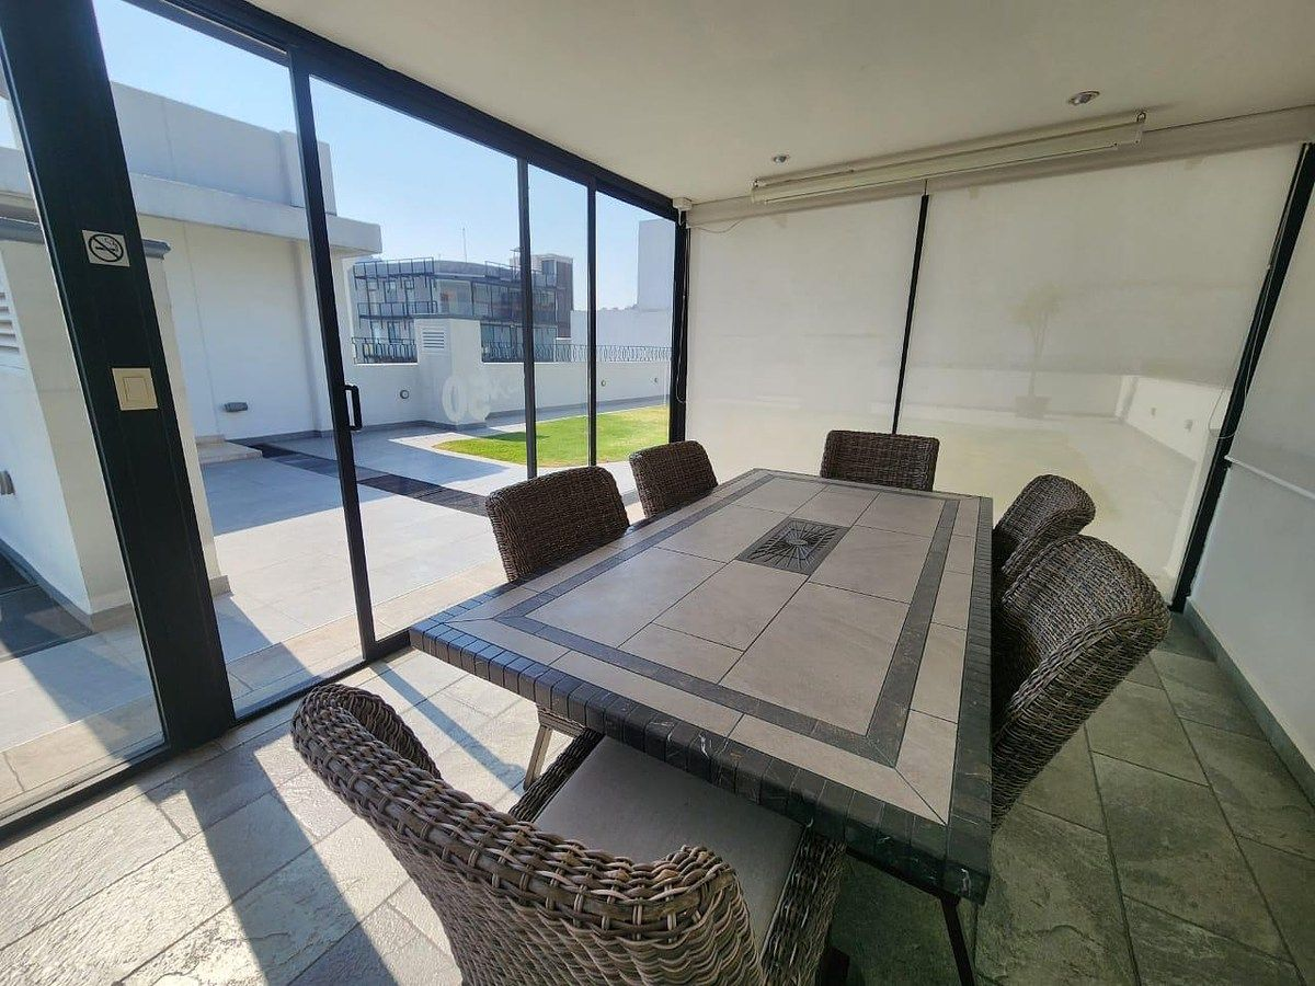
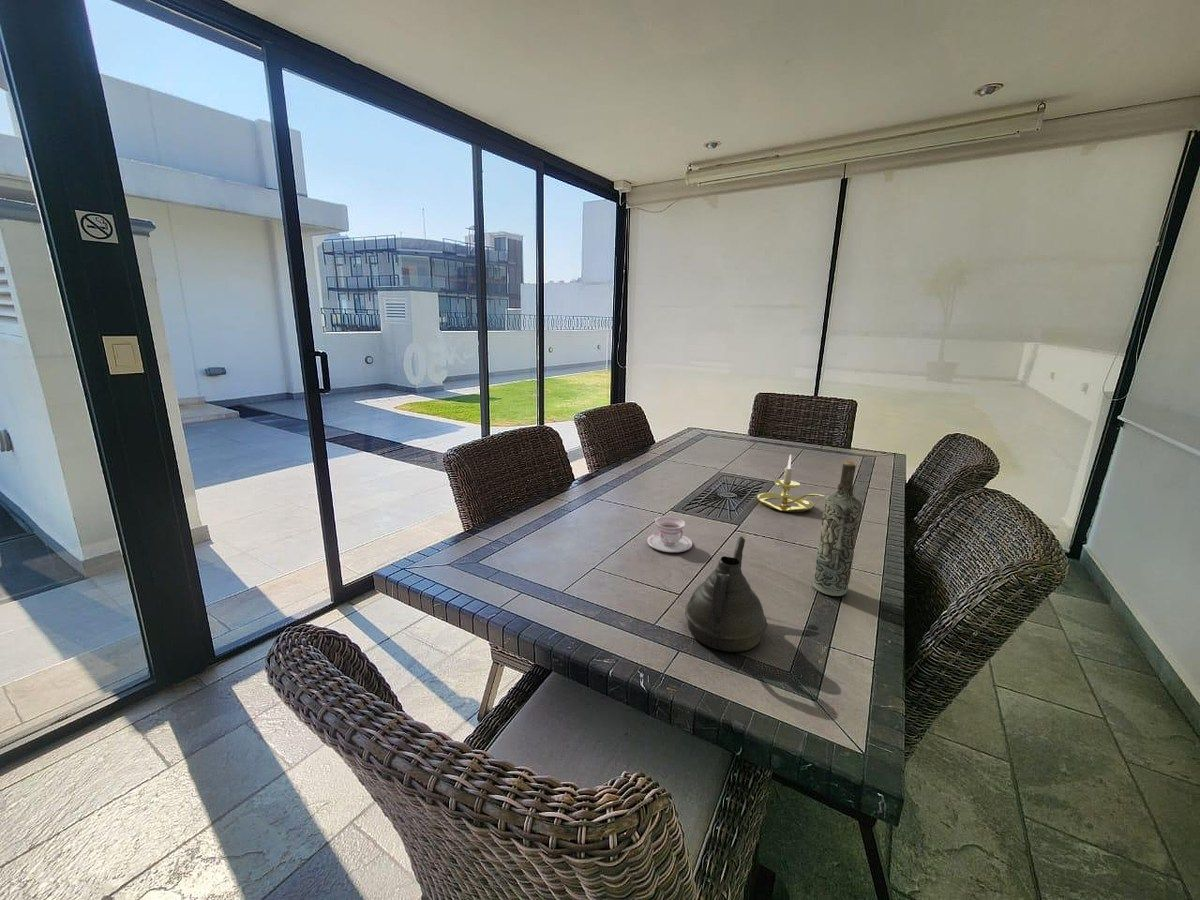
+ bottle [812,460,863,597]
+ candle holder [757,453,825,514]
+ teacup [646,515,693,553]
+ teapot [684,535,768,653]
